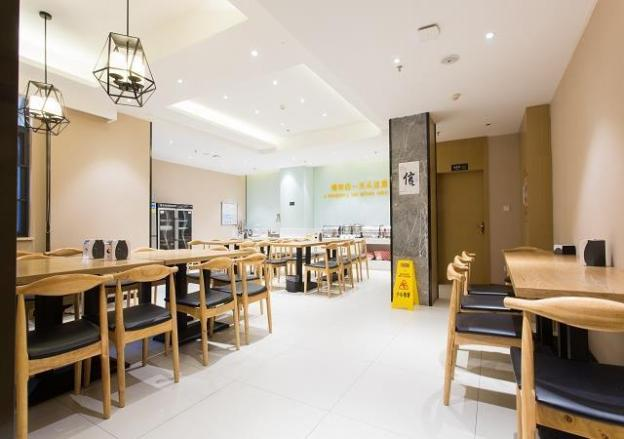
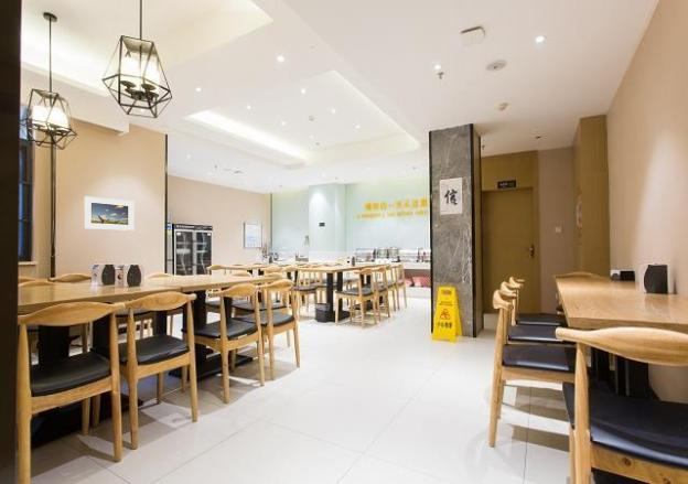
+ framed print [83,195,135,232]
